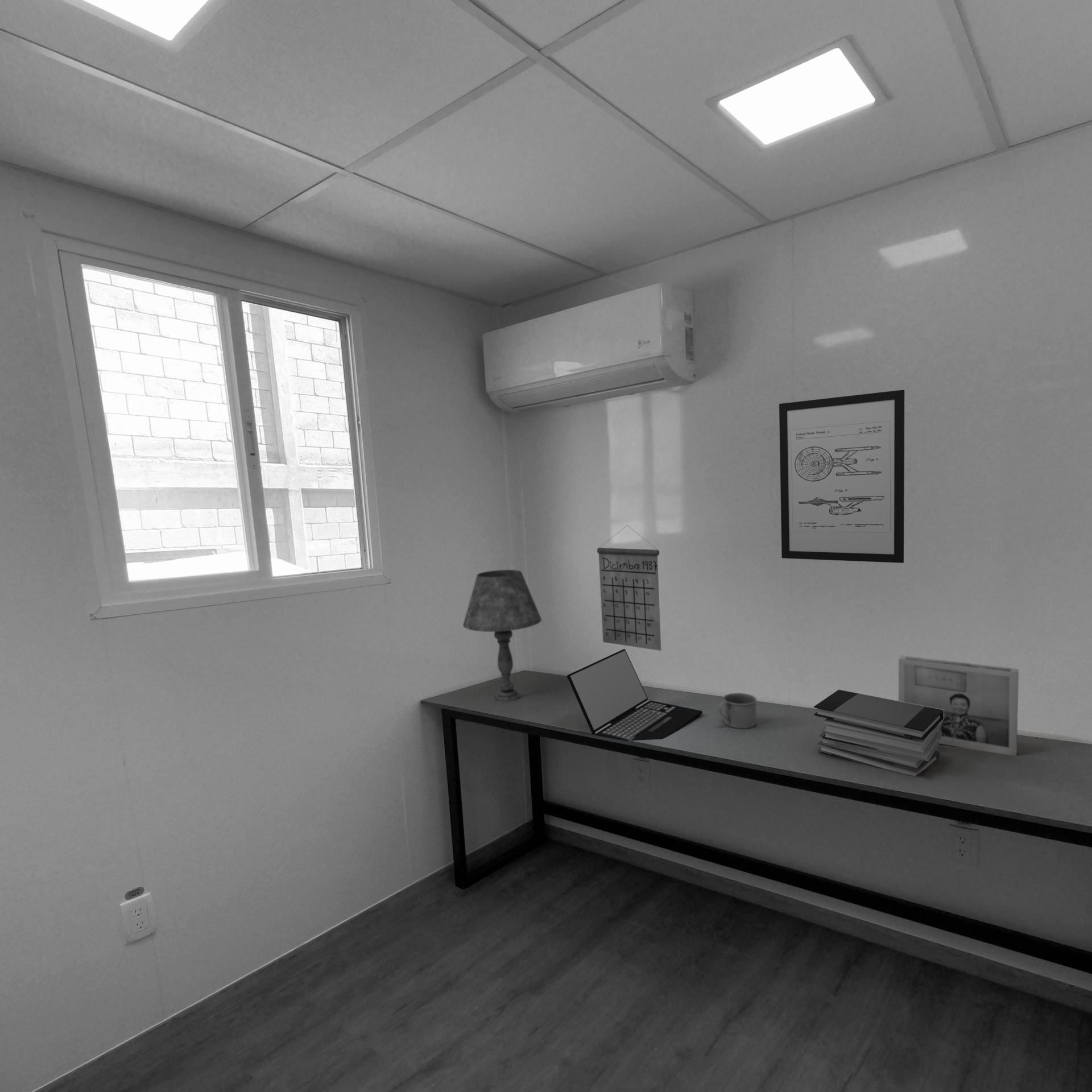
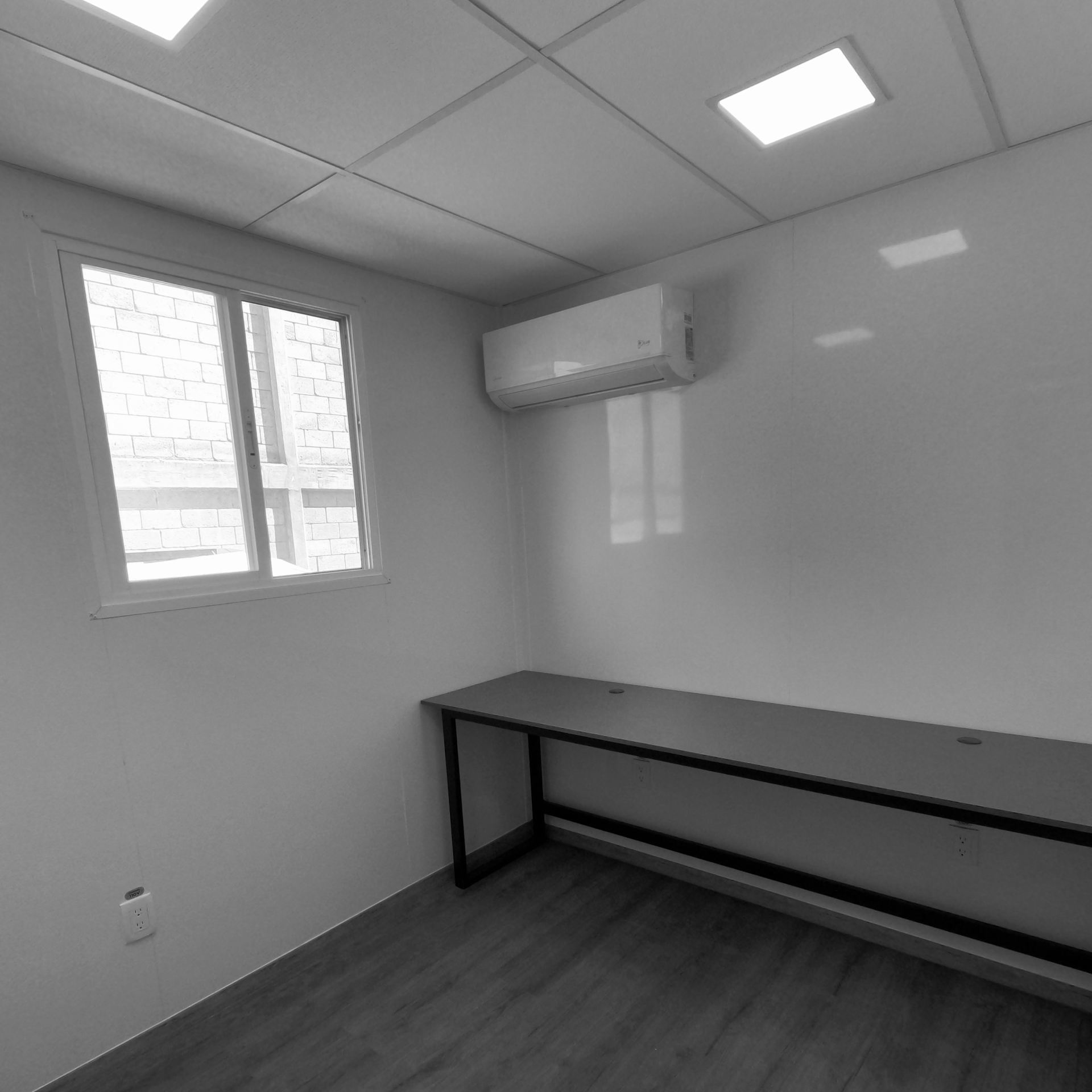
- table lamp [462,569,543,702]
- book stack [813,689,944,776]
- laptop [566,648,703,742]
- wall art [779,389,905,564]
- photo frame [898,655,1019,756]
- mug [718,692,758,729]
- calendar [597,524,661,651]
